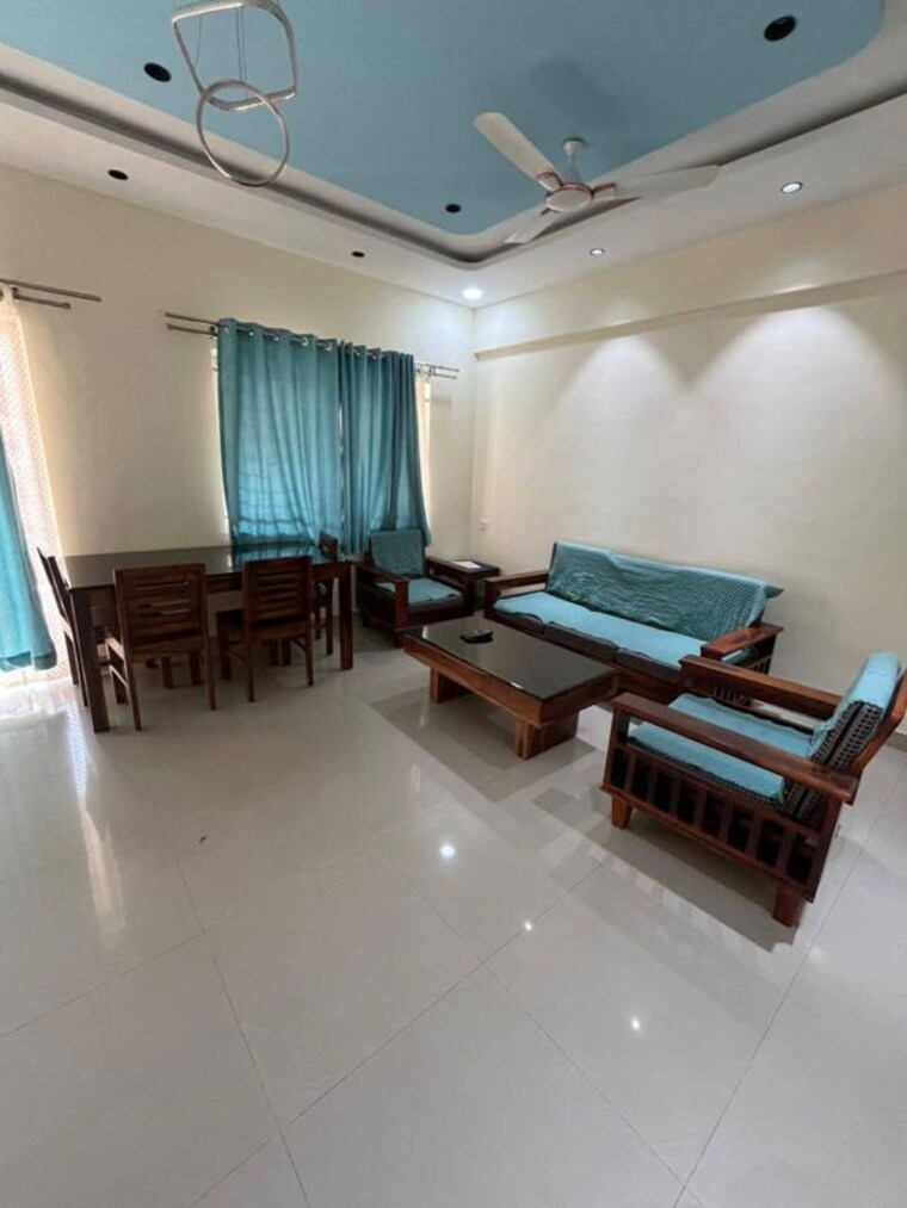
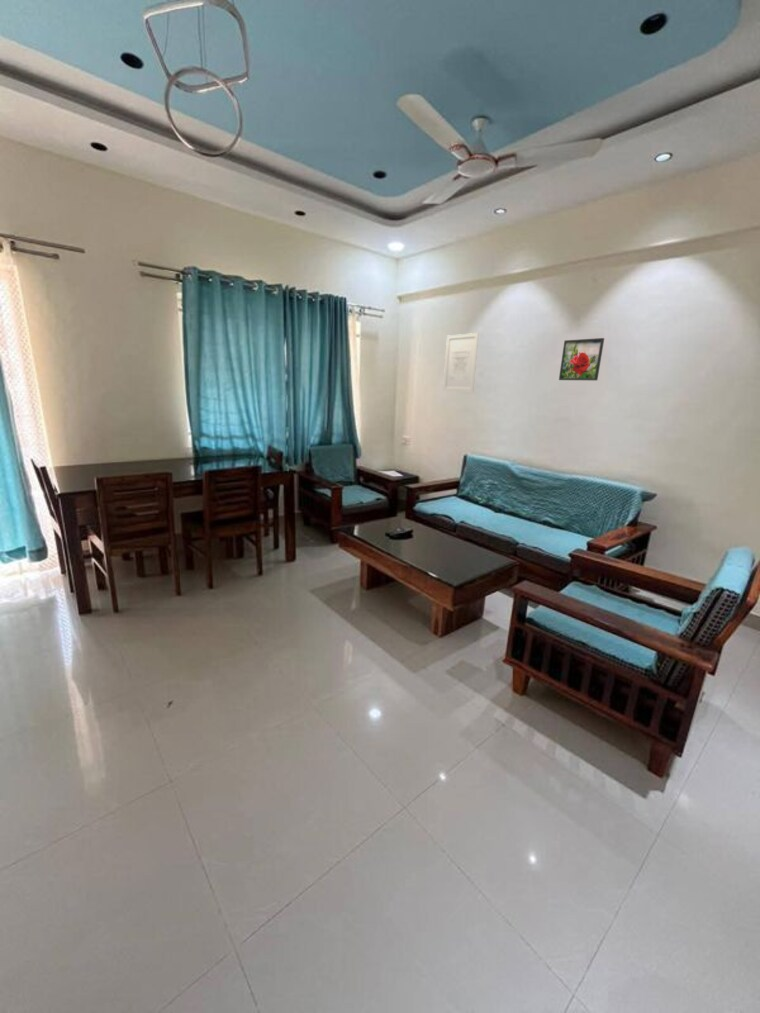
+ wall art [442,332,480,393]
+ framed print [558,337,605,381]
